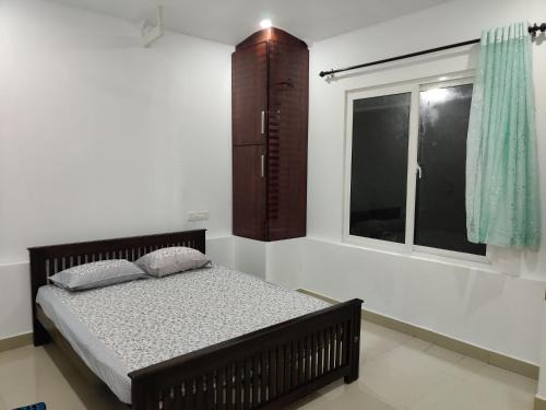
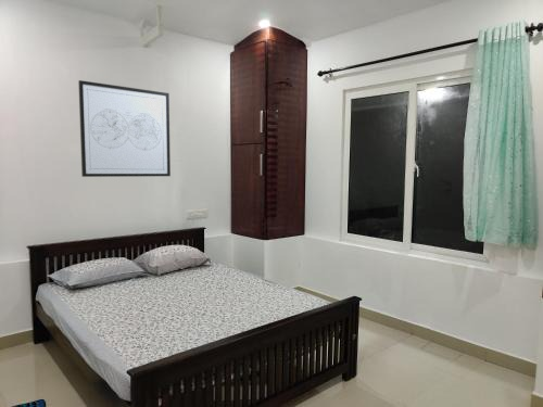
+ wall art [77,79,172,178]
